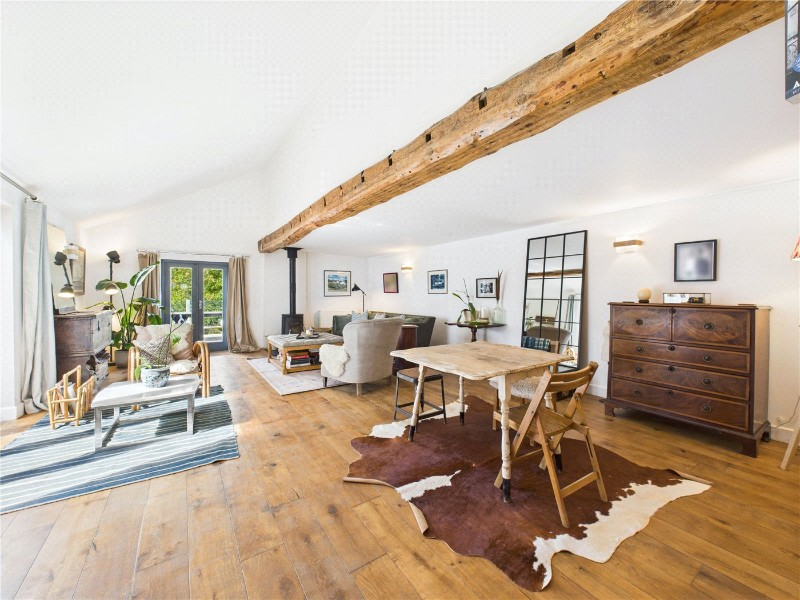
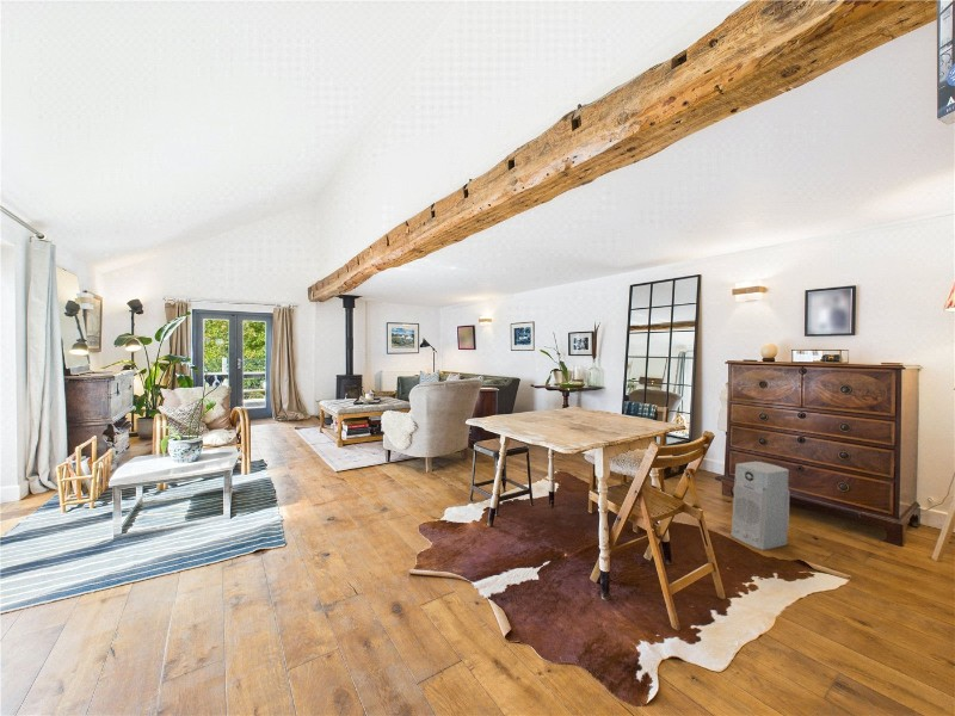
+ air purifier [731,461,790,551]
